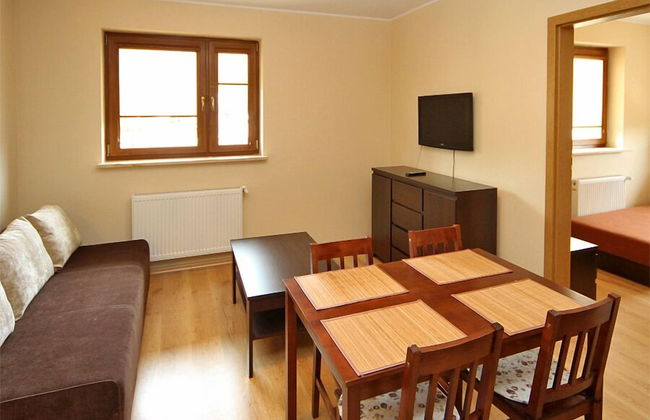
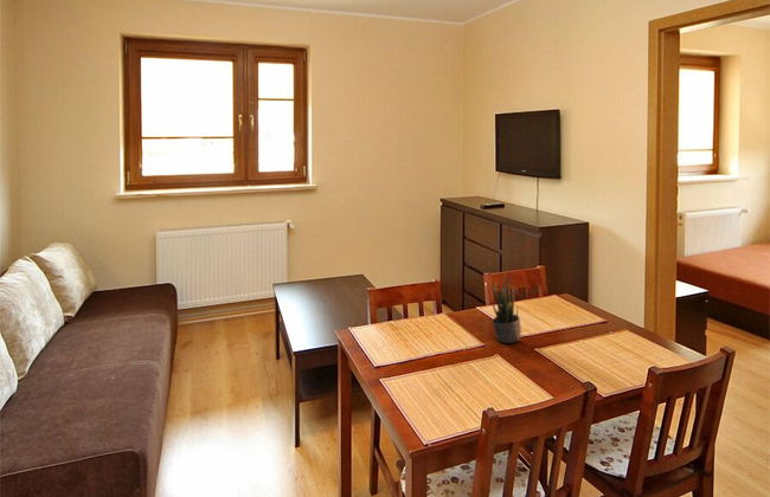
+ potted plant [490,276,522,344]
